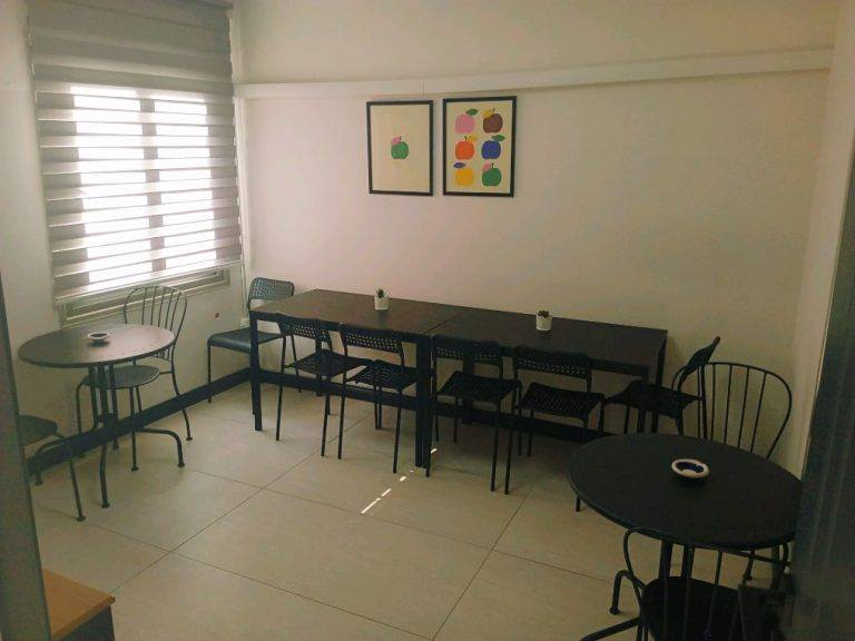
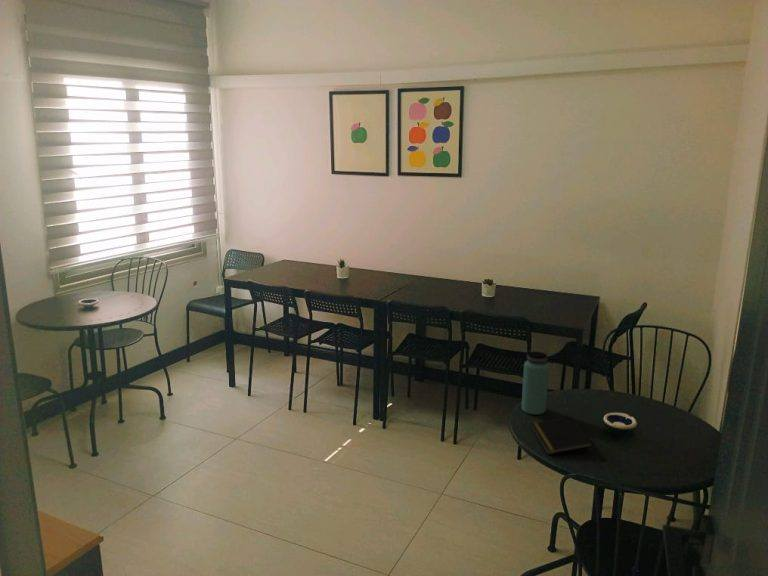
+ bottle [521,350,550,416]
+ notepad [530,415,594,455]
